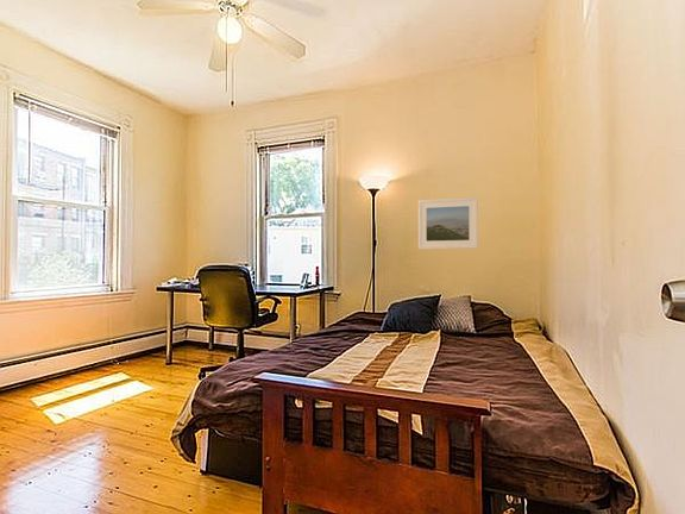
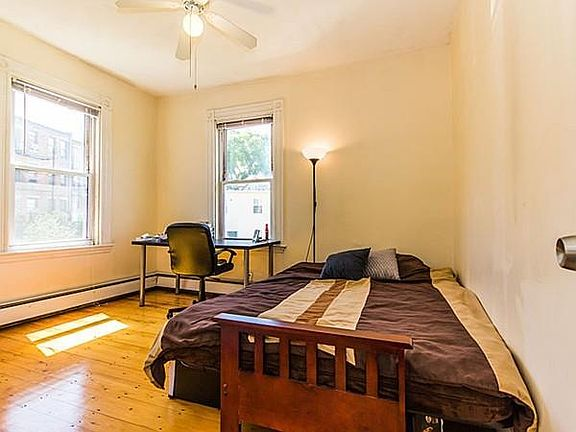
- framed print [417,196,479,250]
